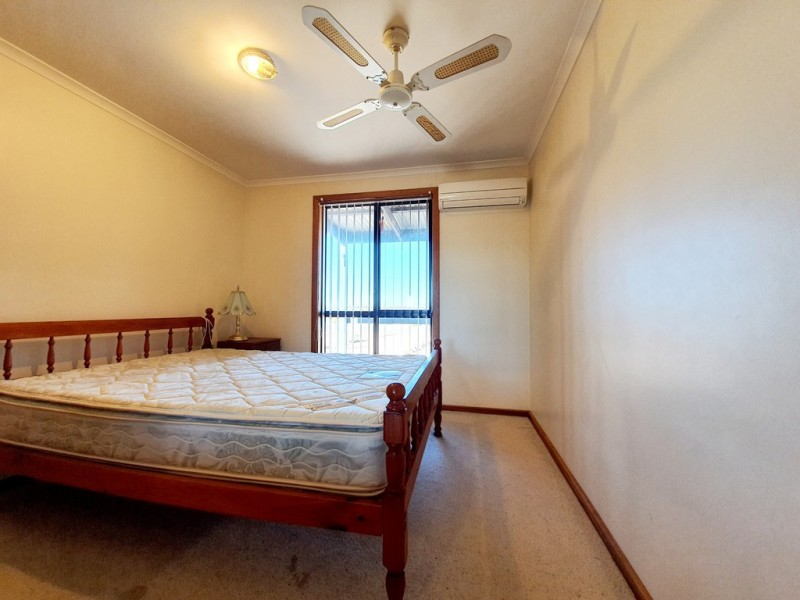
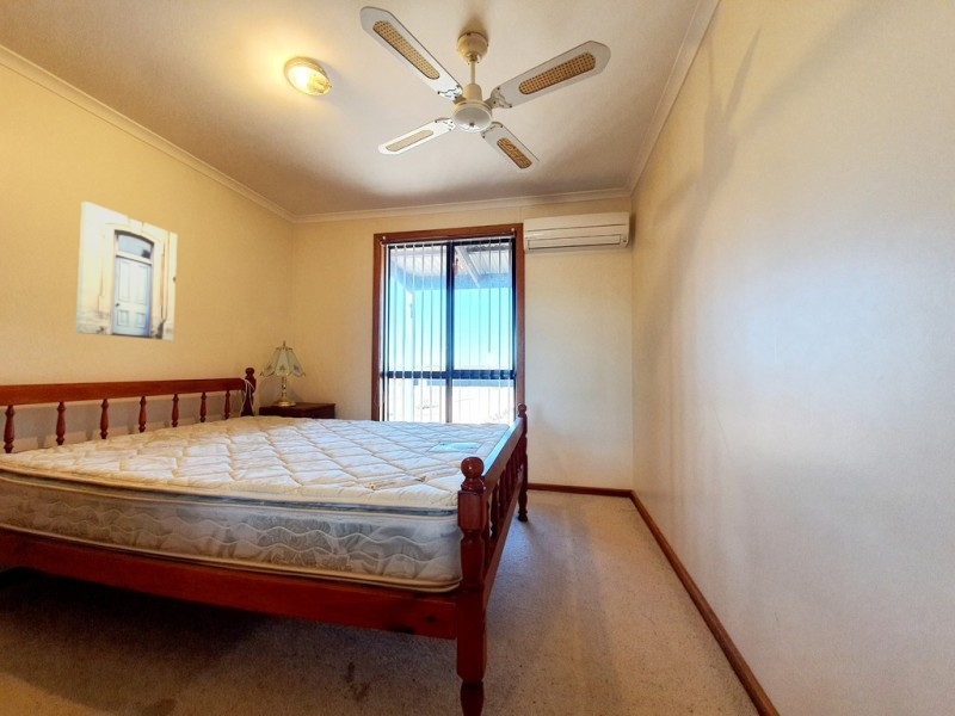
+ wall art [74,200,178,341]
